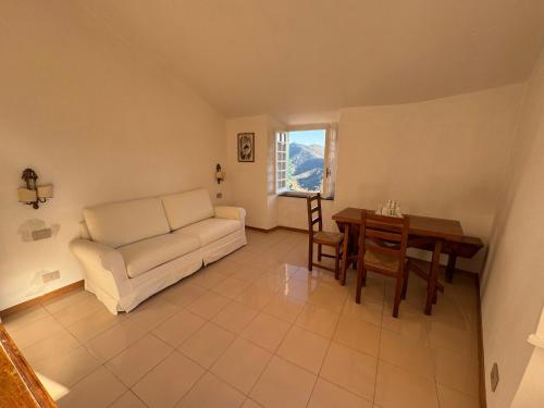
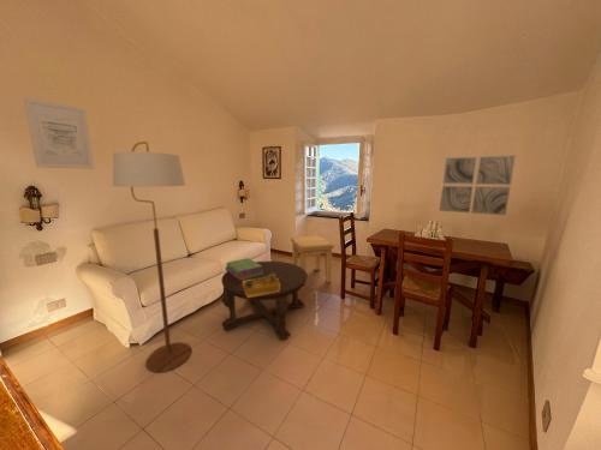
+ side table [290,235,335,286]
+ wall art [439,154,517,216]
+ wall art [23,96,95,170]
+ decorative tray [243,274,280,298]
+ coffee table [220,260,309,341]
+ floor lamp [112,140,192,373]
+ stack of books [225,257,263,281]
